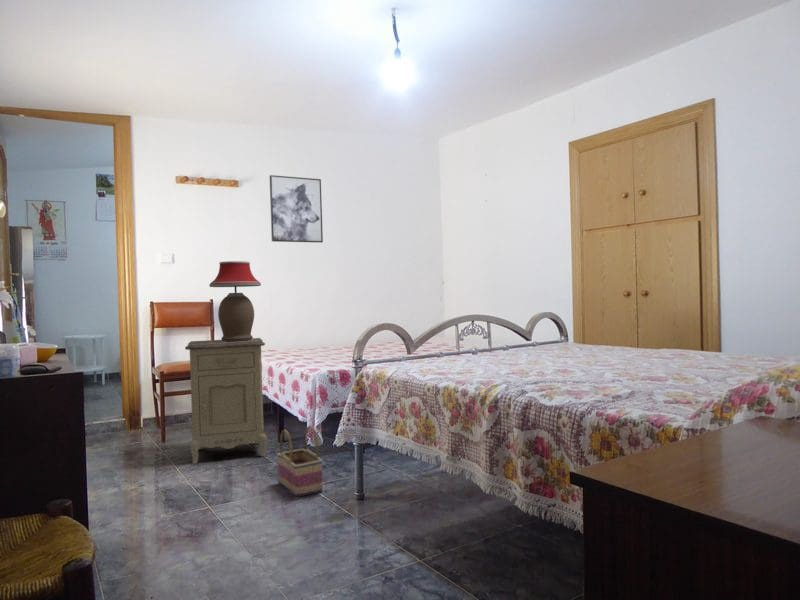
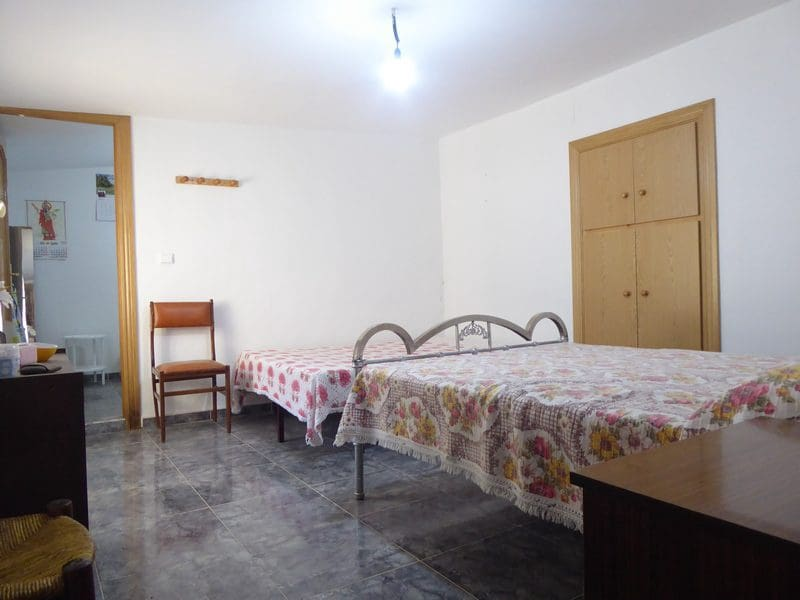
- basket [276,424,324,498]
- nightstand [184,337,268,465]
- table lamp [208,260,262,342]
- wall art [269,174,324,244]
